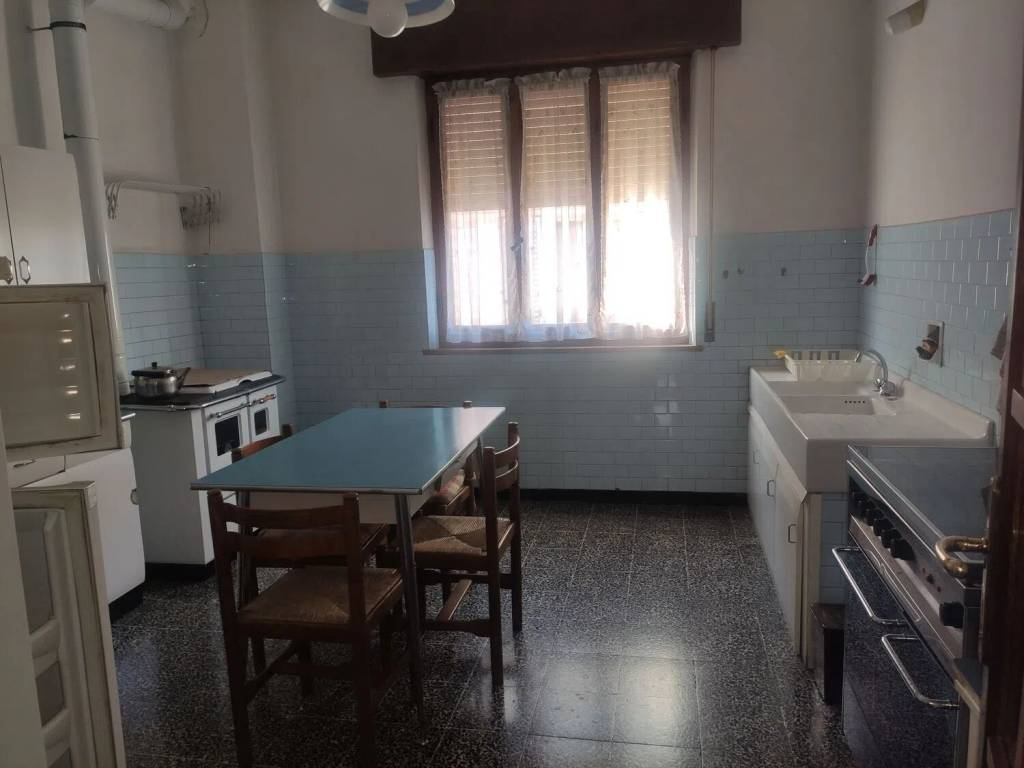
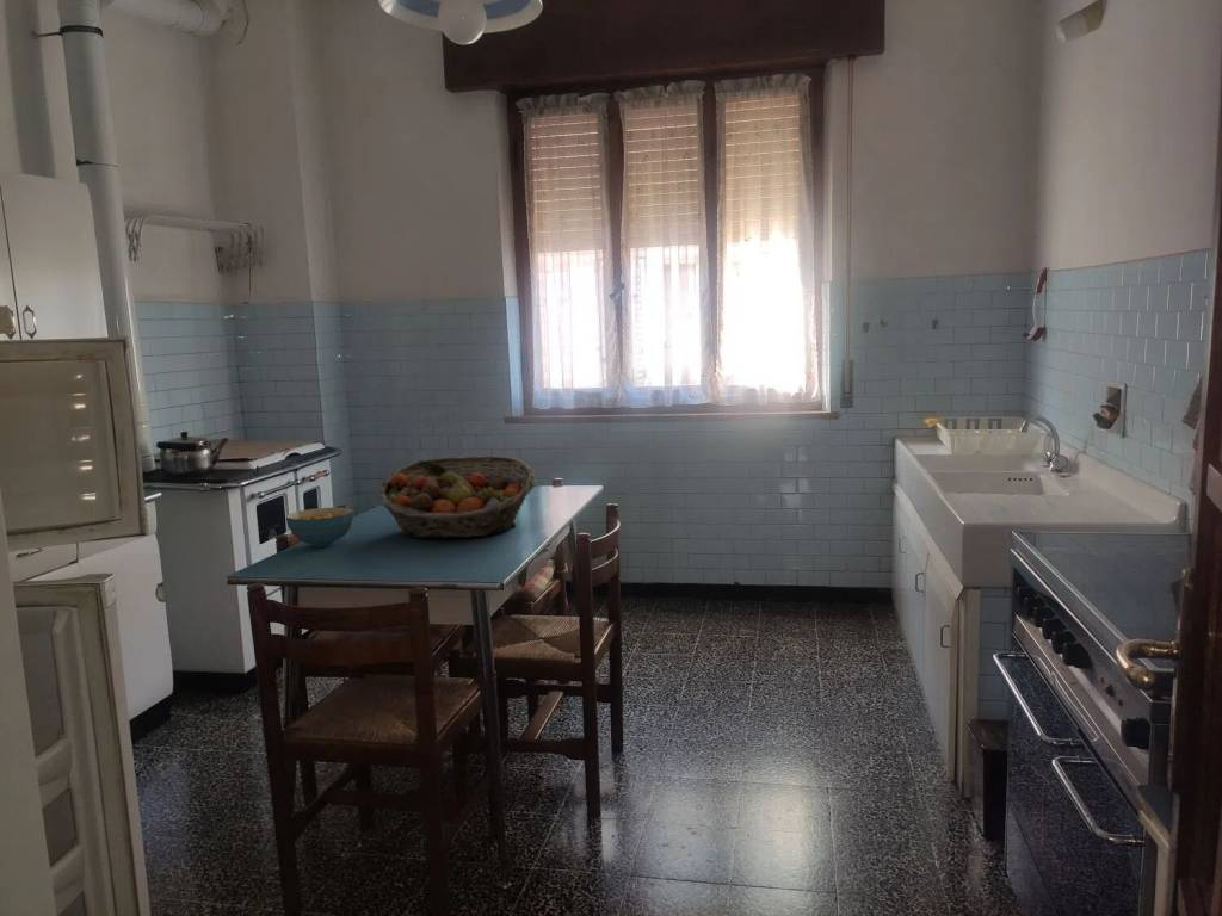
+ fruit basket [376,454,537,539]
+ cereal bowl [285,507,354,547]
